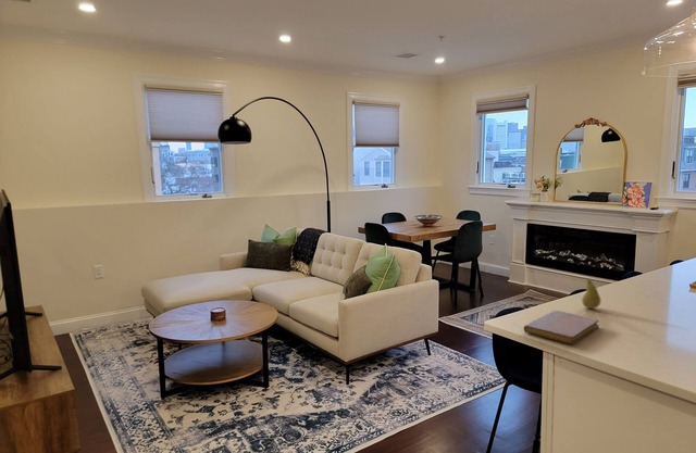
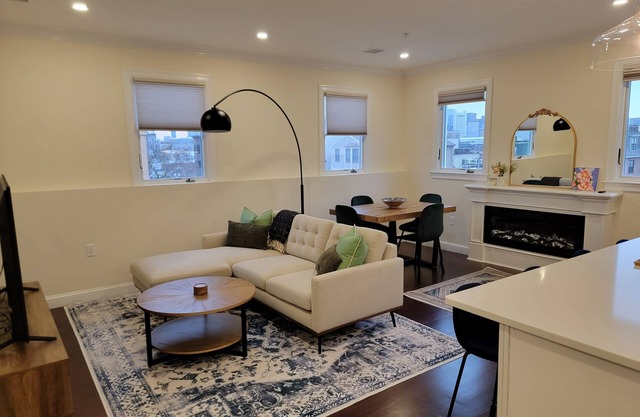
- fruit [581,278,601,310]
- notebook [523,310,600,345]
